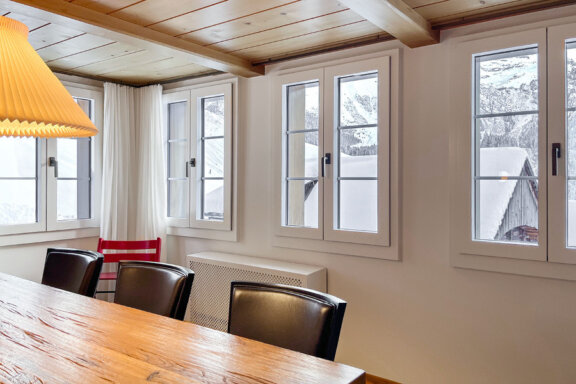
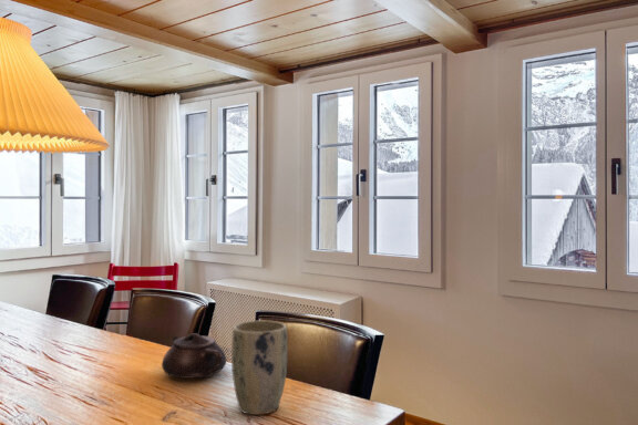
+ teapot [161,332,227,380]
+ plant pot [230,320,288,416]
